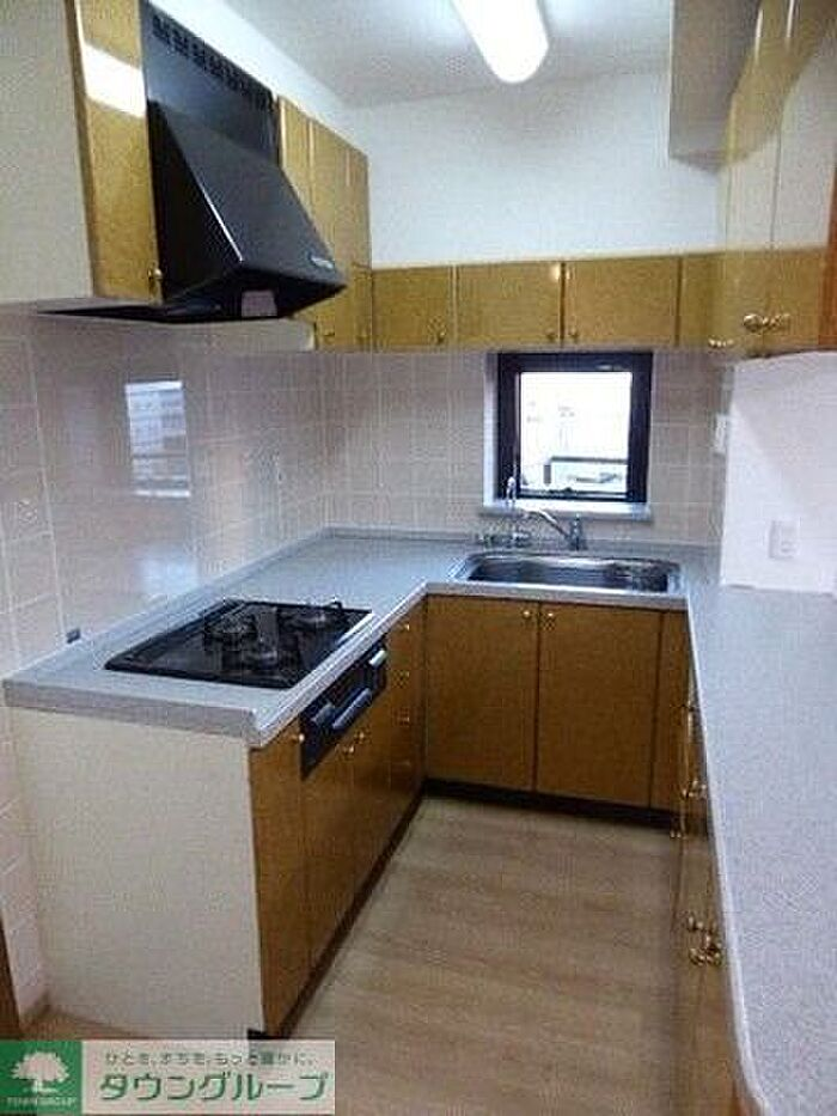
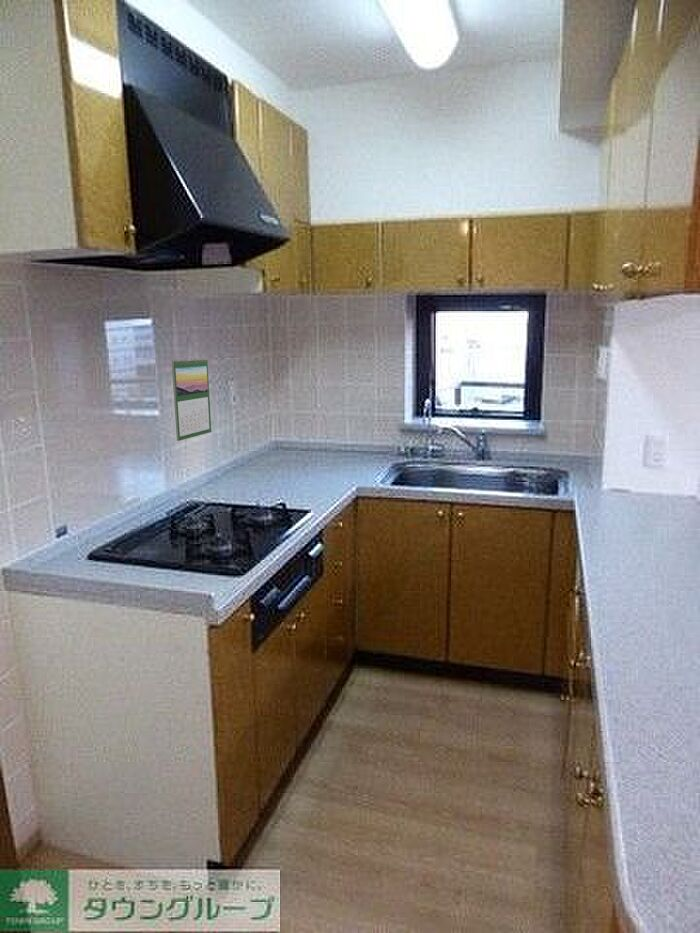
+ calendar [171,356,212,442]
